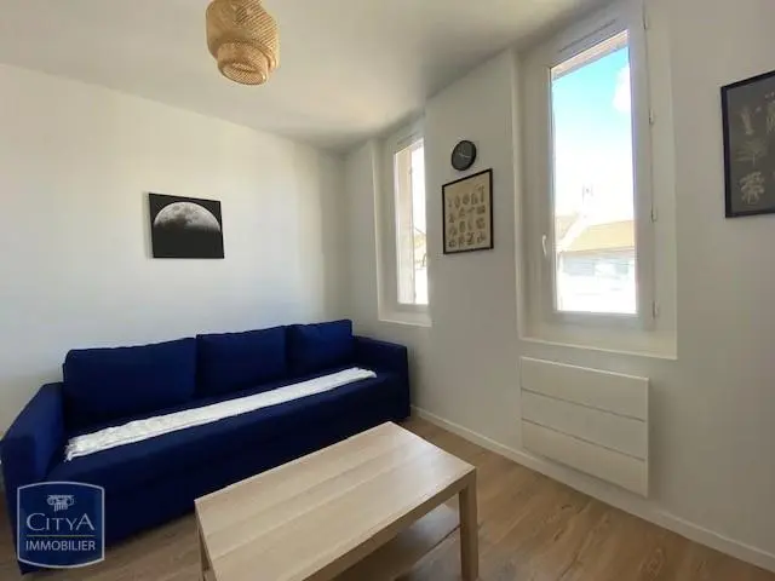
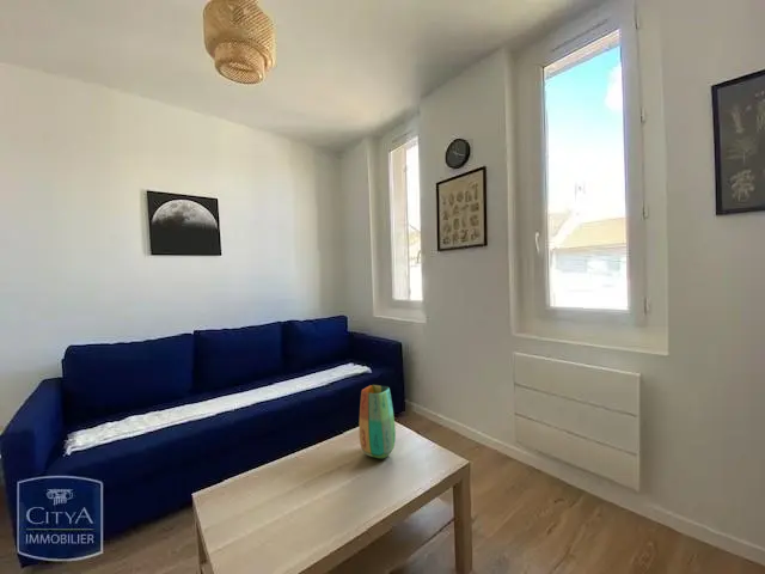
+ vase [357,384,397,459]
